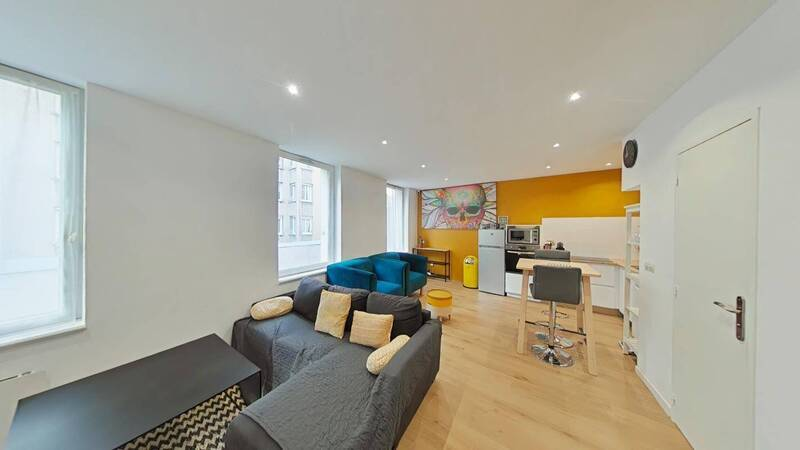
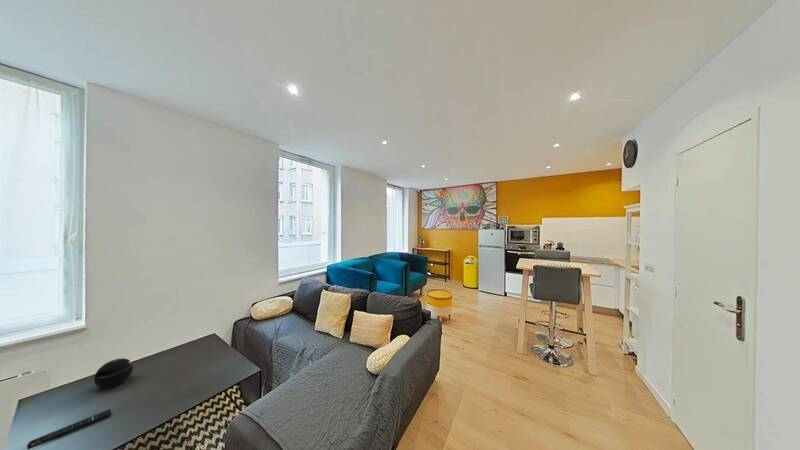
+ speaker [93,357,134,389]
+ remote control [26,408,112,450]
